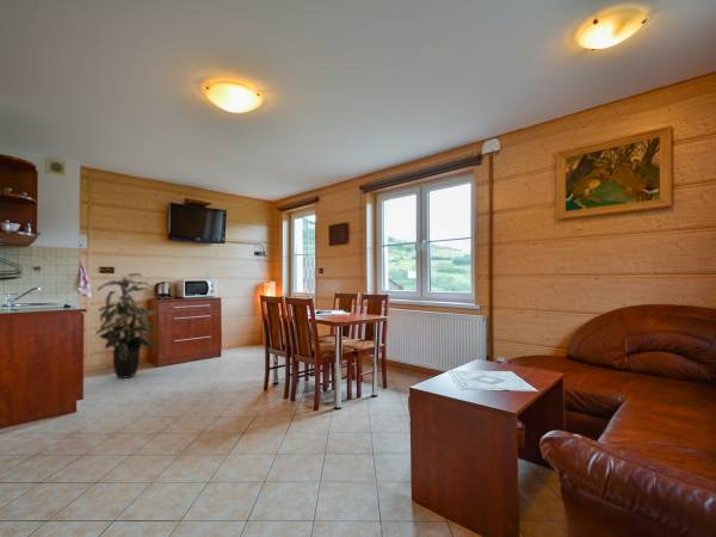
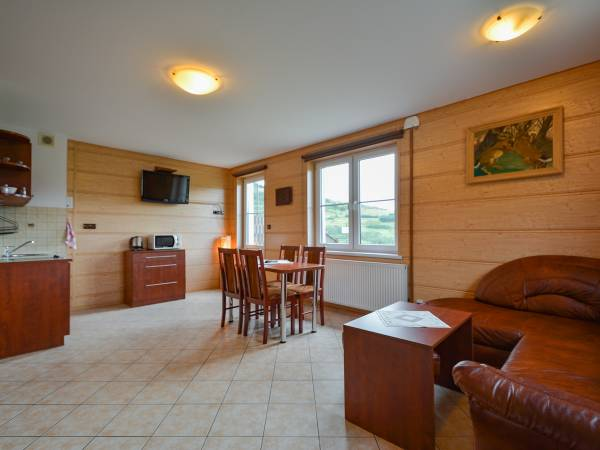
- indoor plant [94,272,159,379]
